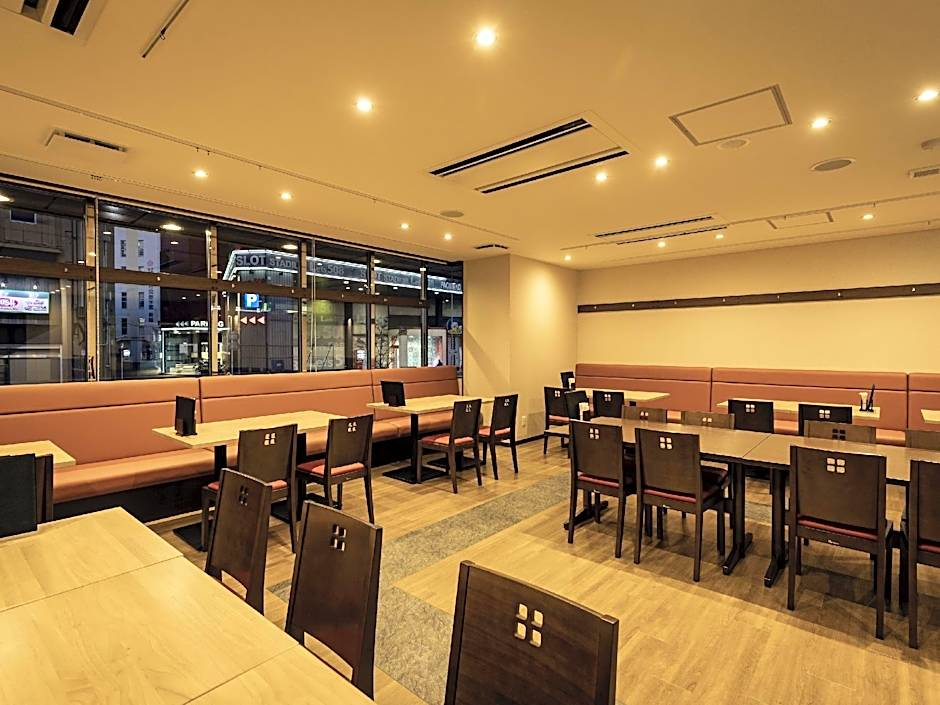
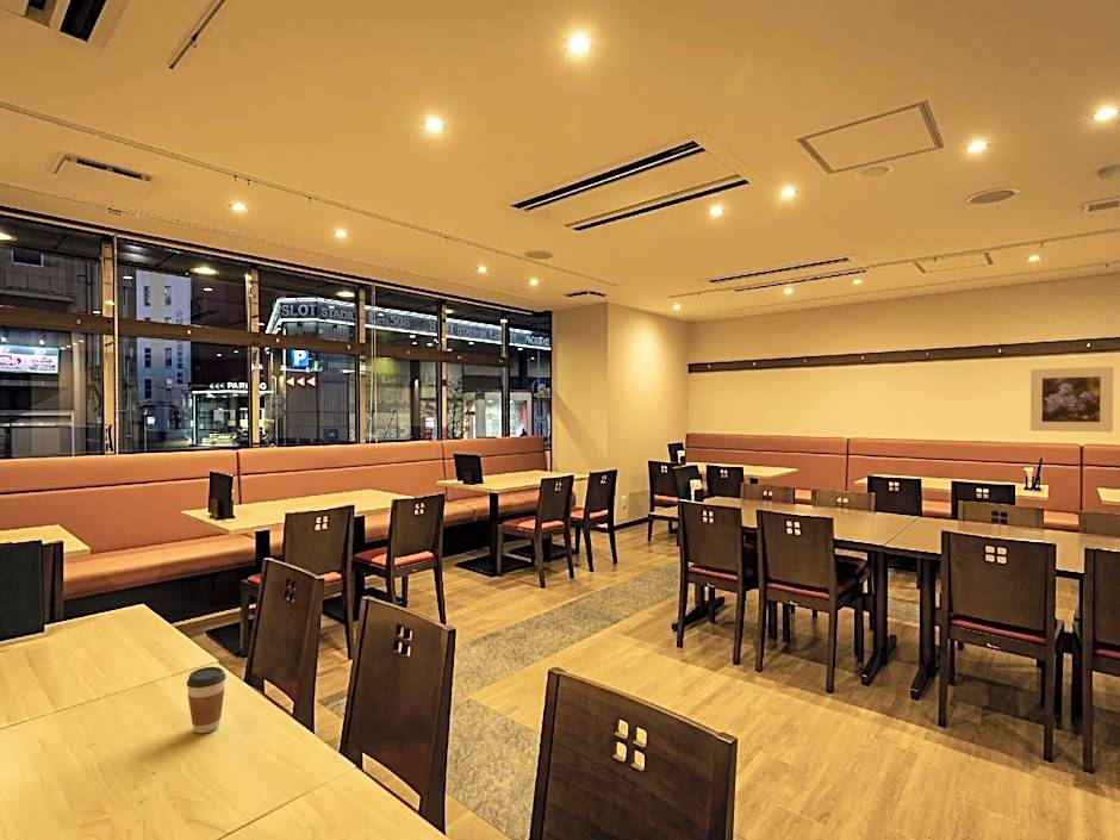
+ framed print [1029,366,1115,434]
+ coffee cup [186,666,228,734]
